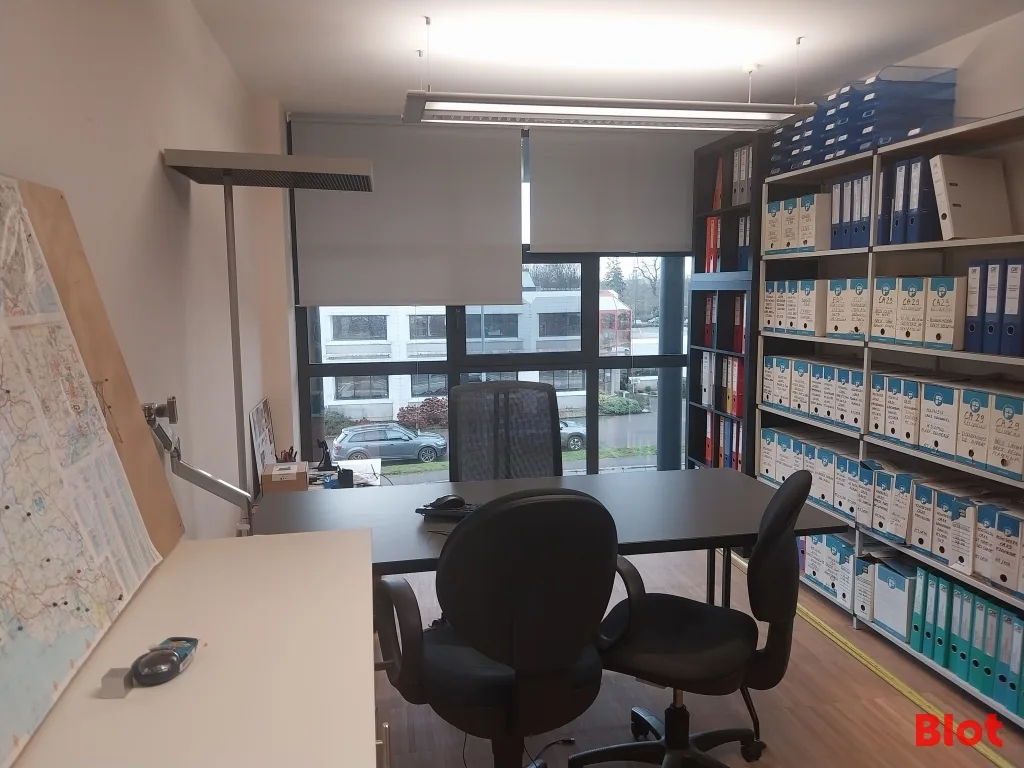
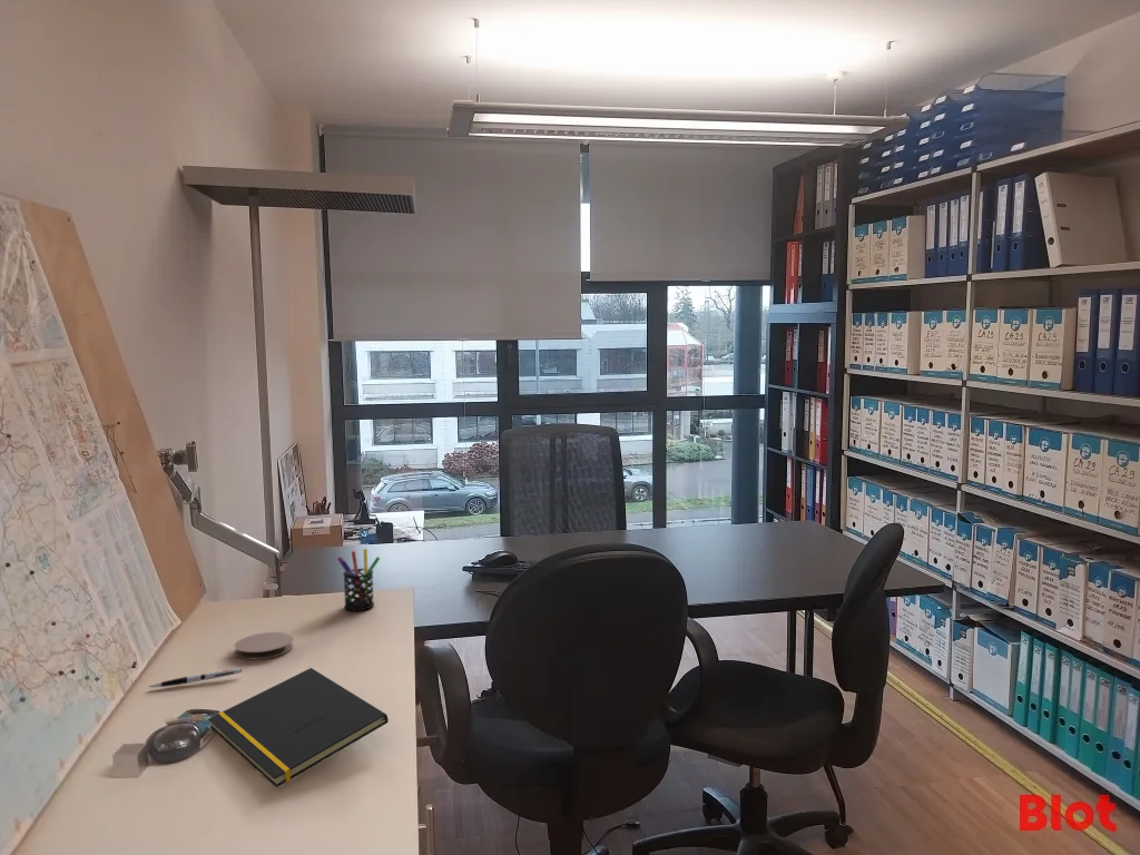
+ pen [148,667,243,688]
+ pen holder [336,548,381,611]
+ notepad [207,667,390,788]
+ coaster [234,631,294,660]
